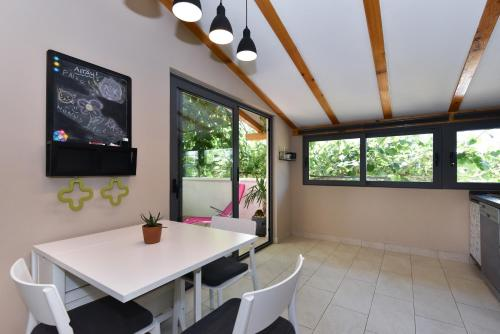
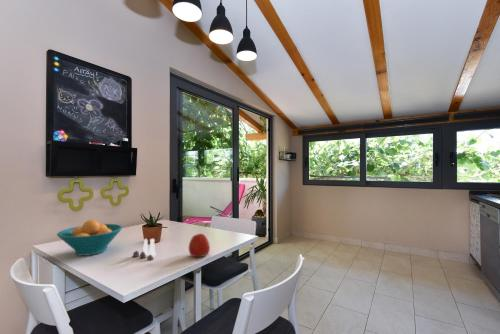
+ salt and pepper shaker set [131,238,157,261]
+ apple [188,233,211,258]
+ fruit bowl [56,219,124,257]
